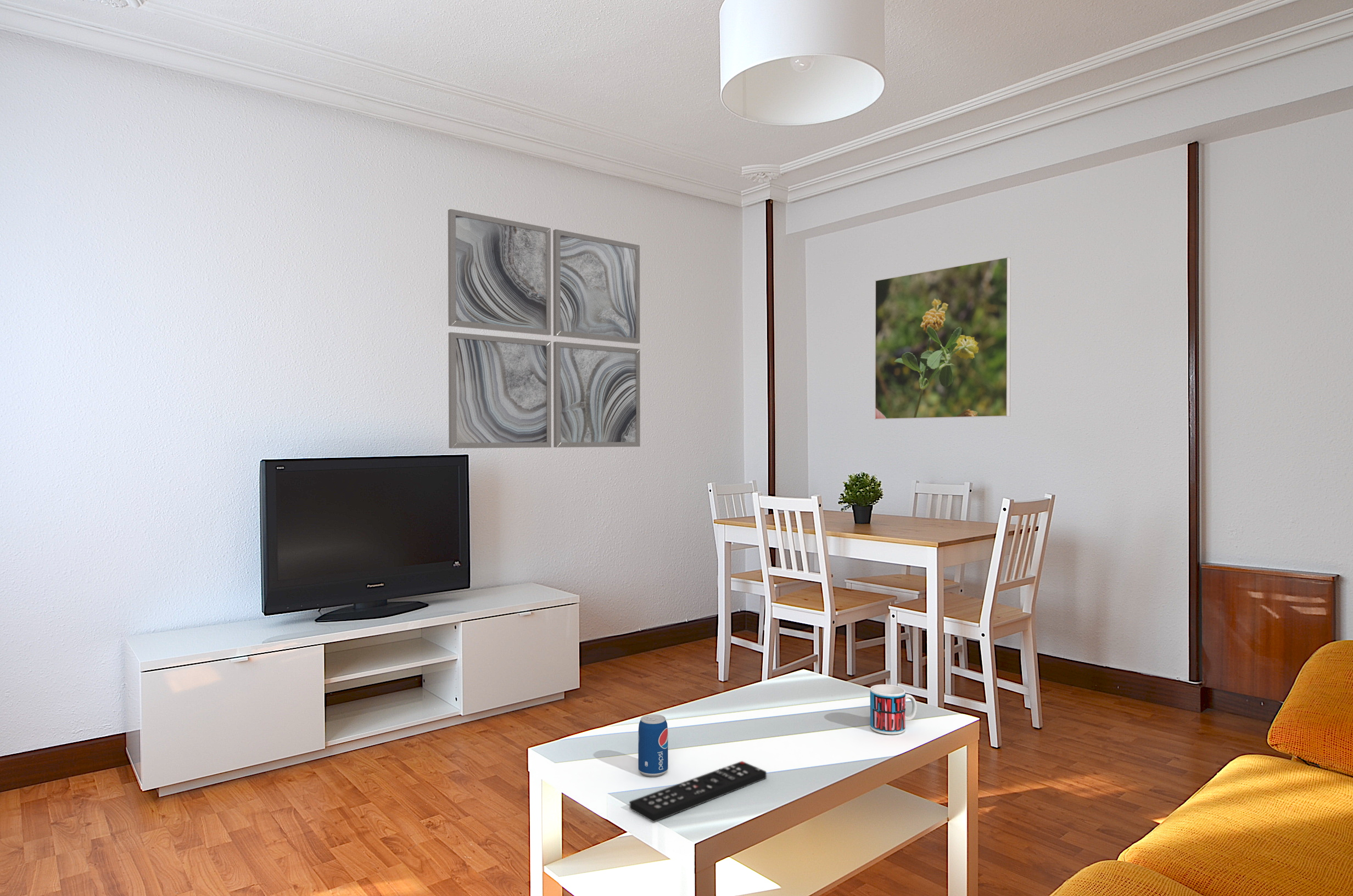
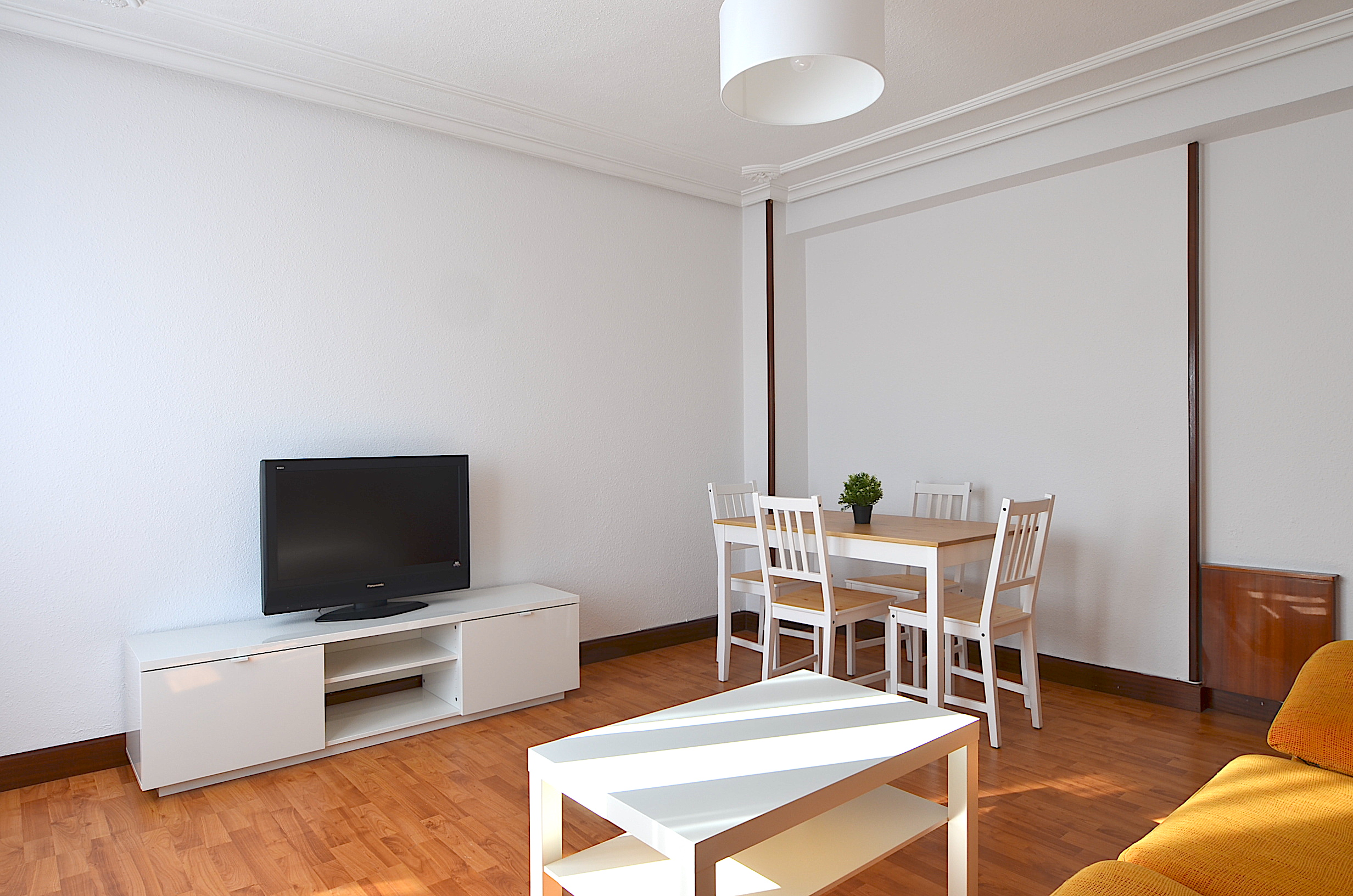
- remote control [629,760,767,823]
- beverage can [638,714,669,777]
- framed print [874,256,1011,420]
- wall art [448,208,641,449]
- mug [870,684,918,735]
